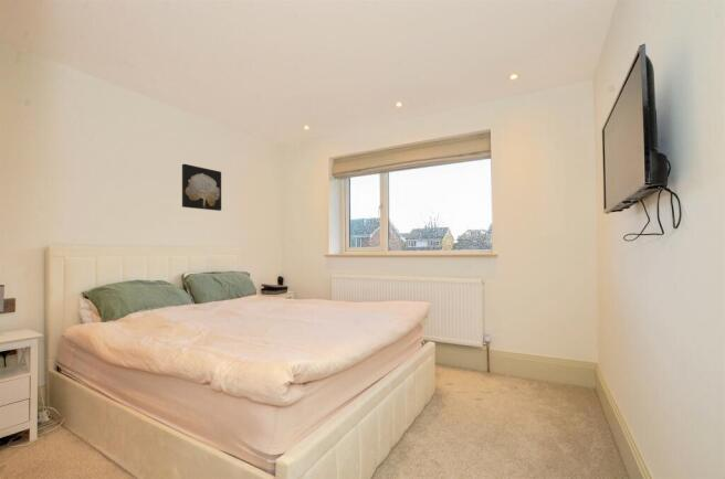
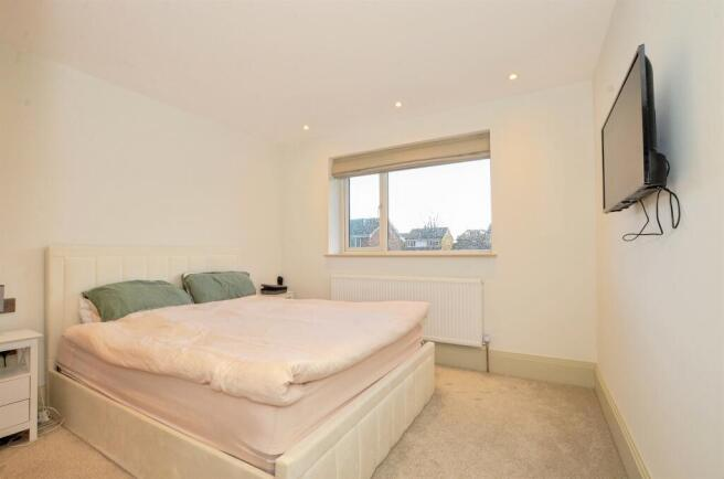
- wall art [181,163,222,212]
